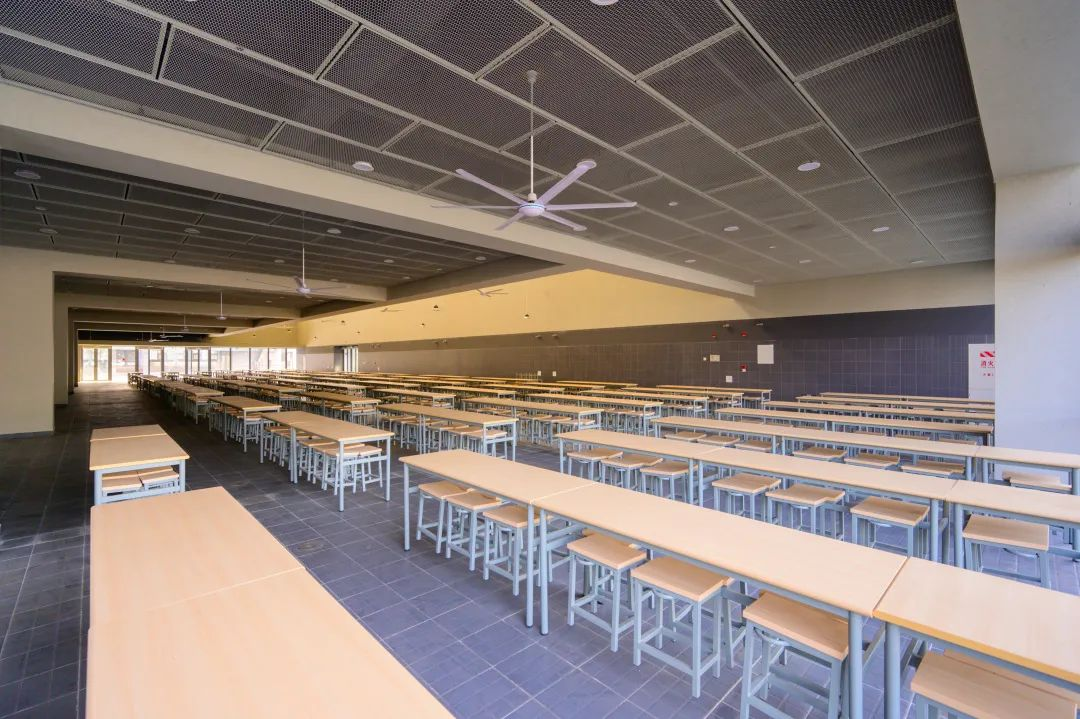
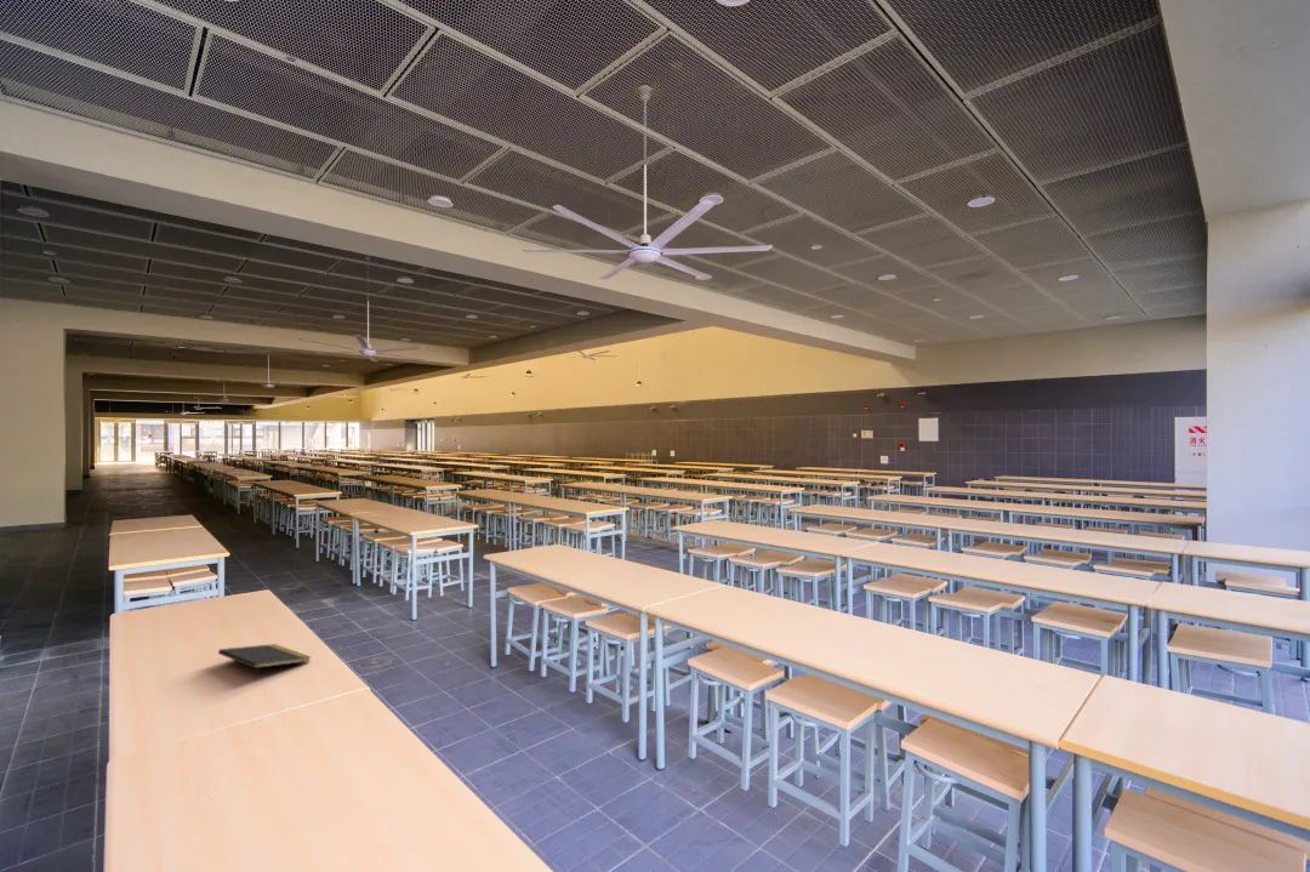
+ notepad [217,643,312,680]
